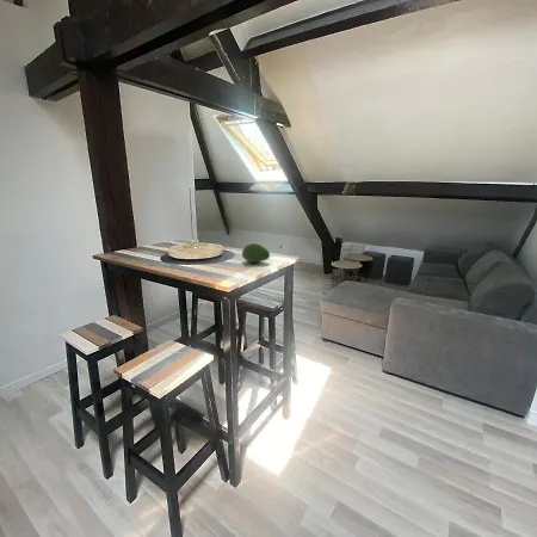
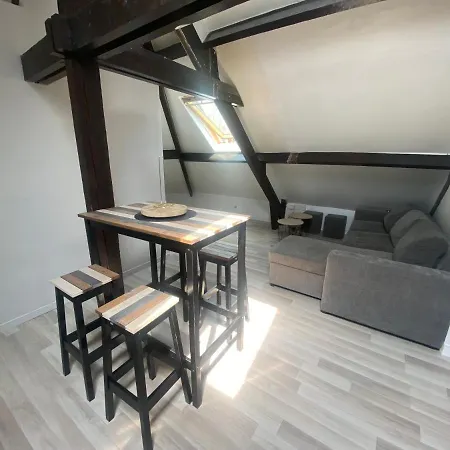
- fruit [241,242,271,264]
